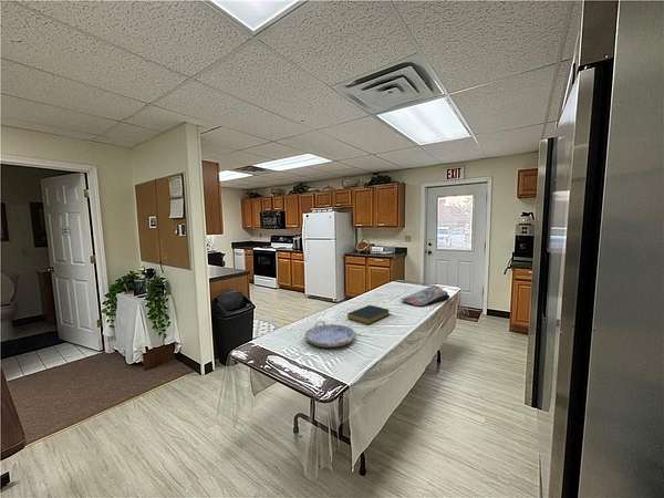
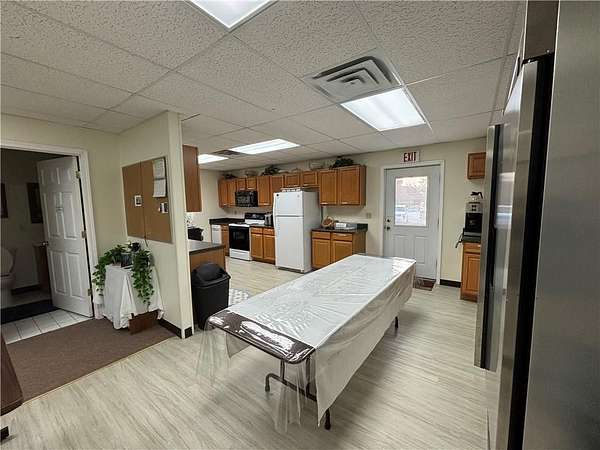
- hardback book [346,304,391,325]
- cushion [400,284,450,307]
- serving tray [304,320,356,349]
